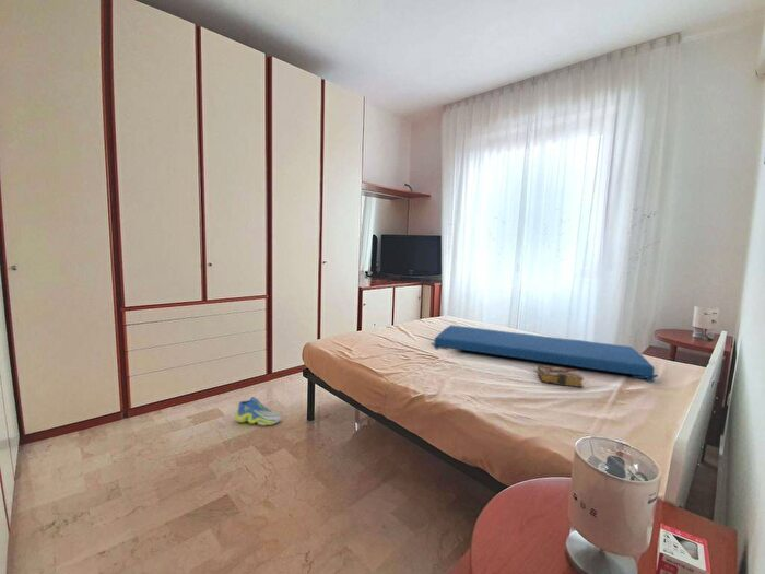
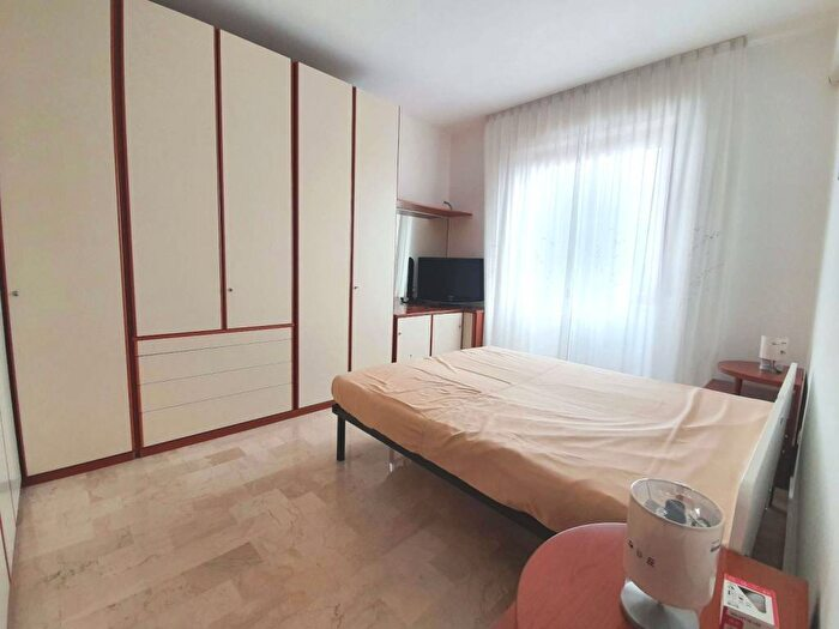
- seat cushion [431,325,659,383]
- book [537,364,585,388]
- sneaker [234,396,283,426]
